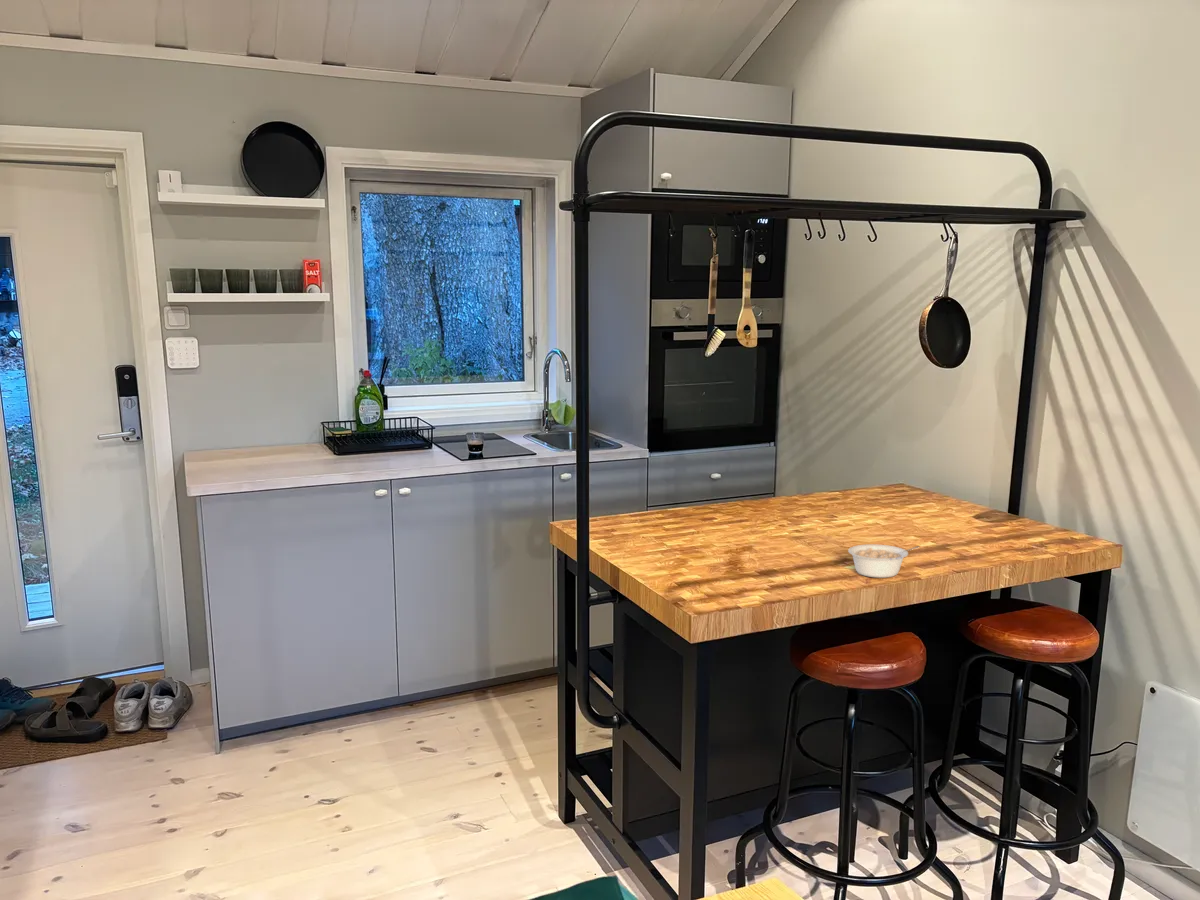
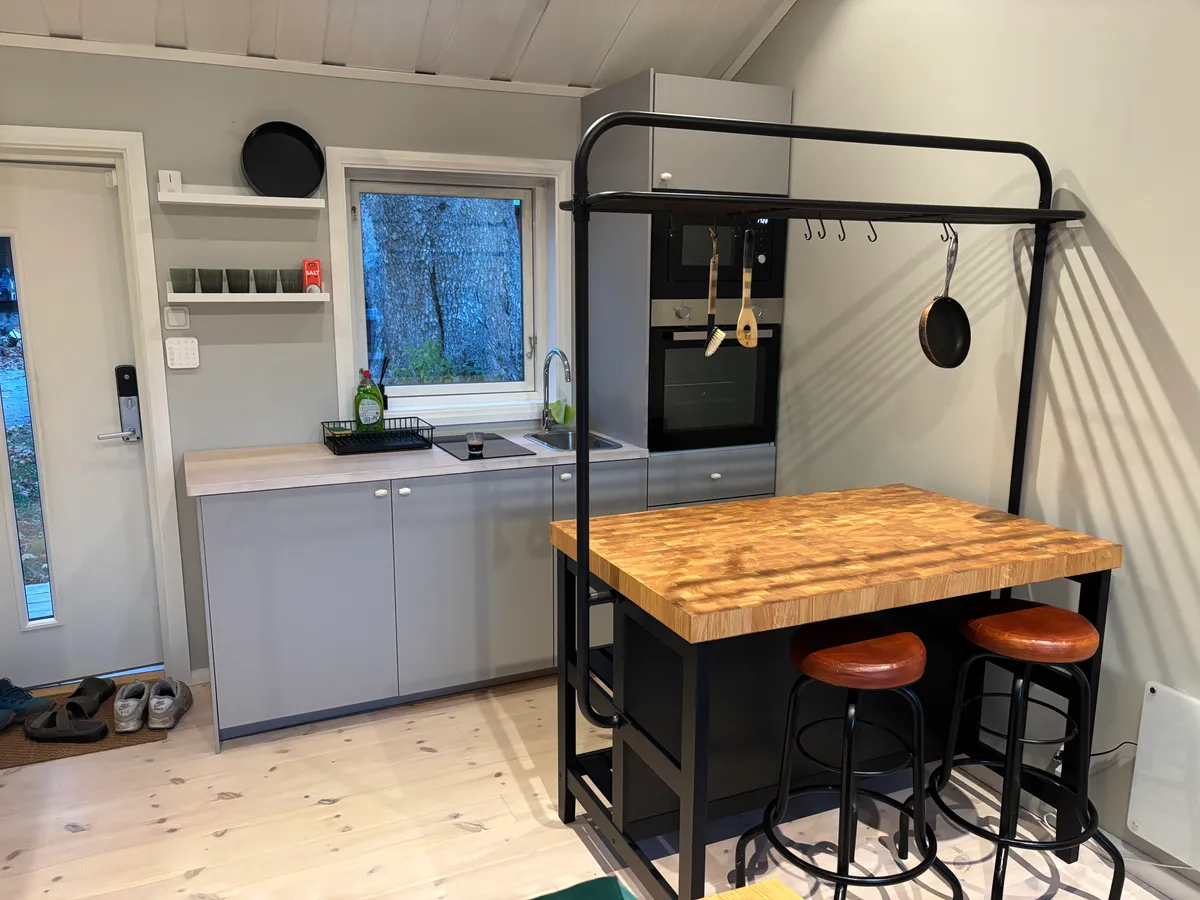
- legume [847,544,921,579]
